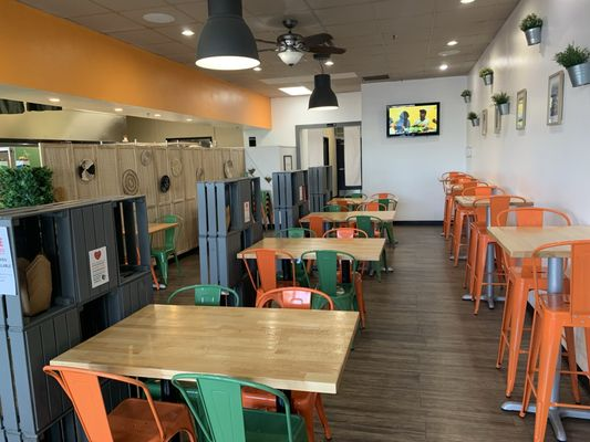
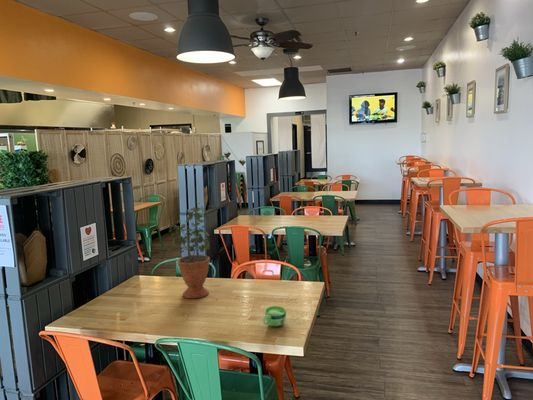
+ cup [262,305,287,328]
+ potted plant [168,202,211,299]
